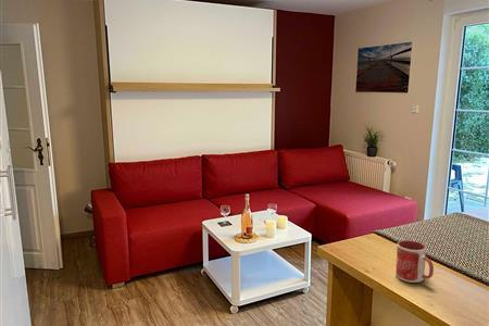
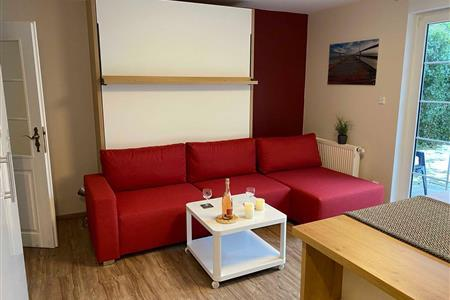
- mug [394,239,435,284]
